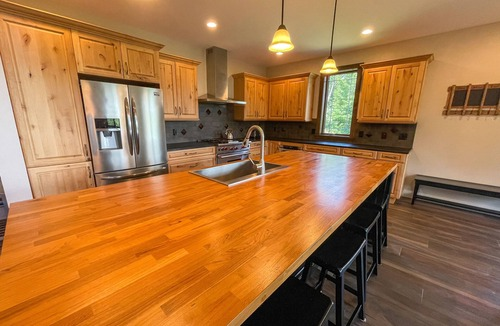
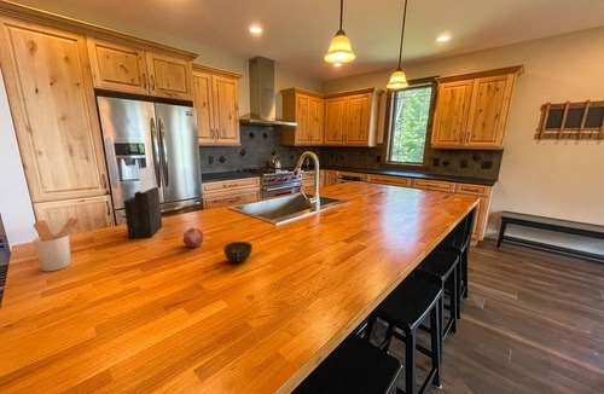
+ cup [222,241,254,263]
+ fruit [182,226,205,249]
+ utensil holder [31,216,81,273]
+ knife block [123,166,163,239]
